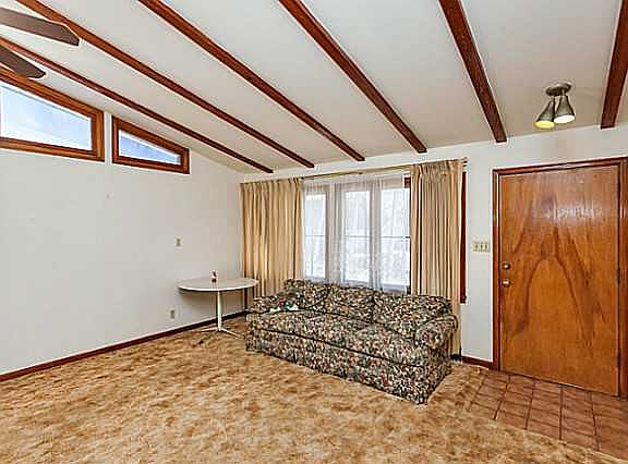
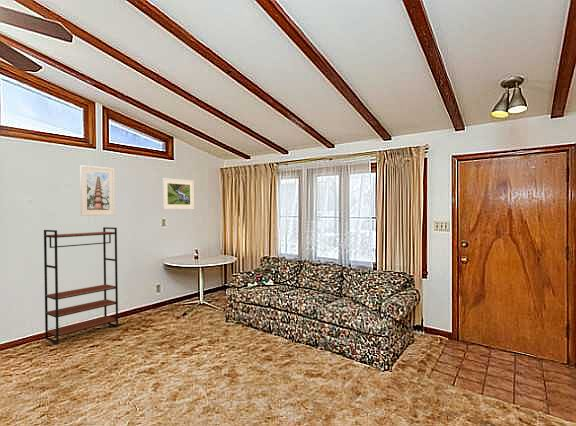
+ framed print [79,164,116,217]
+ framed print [161,177,195,210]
+ bookshelf [43,226,119,345]
